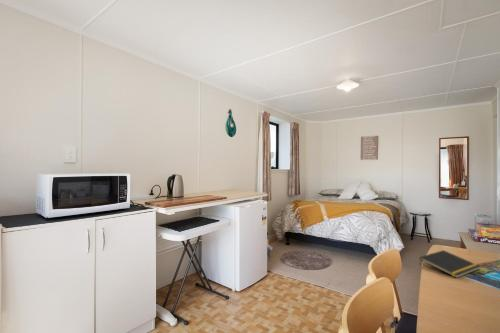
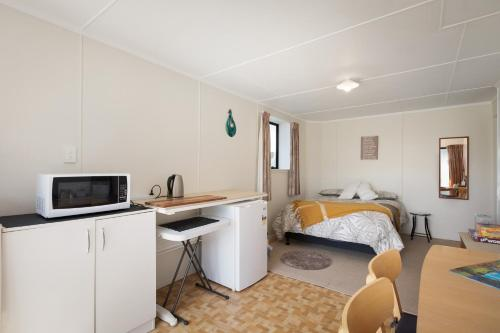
- notepad [418,249,482,279]
